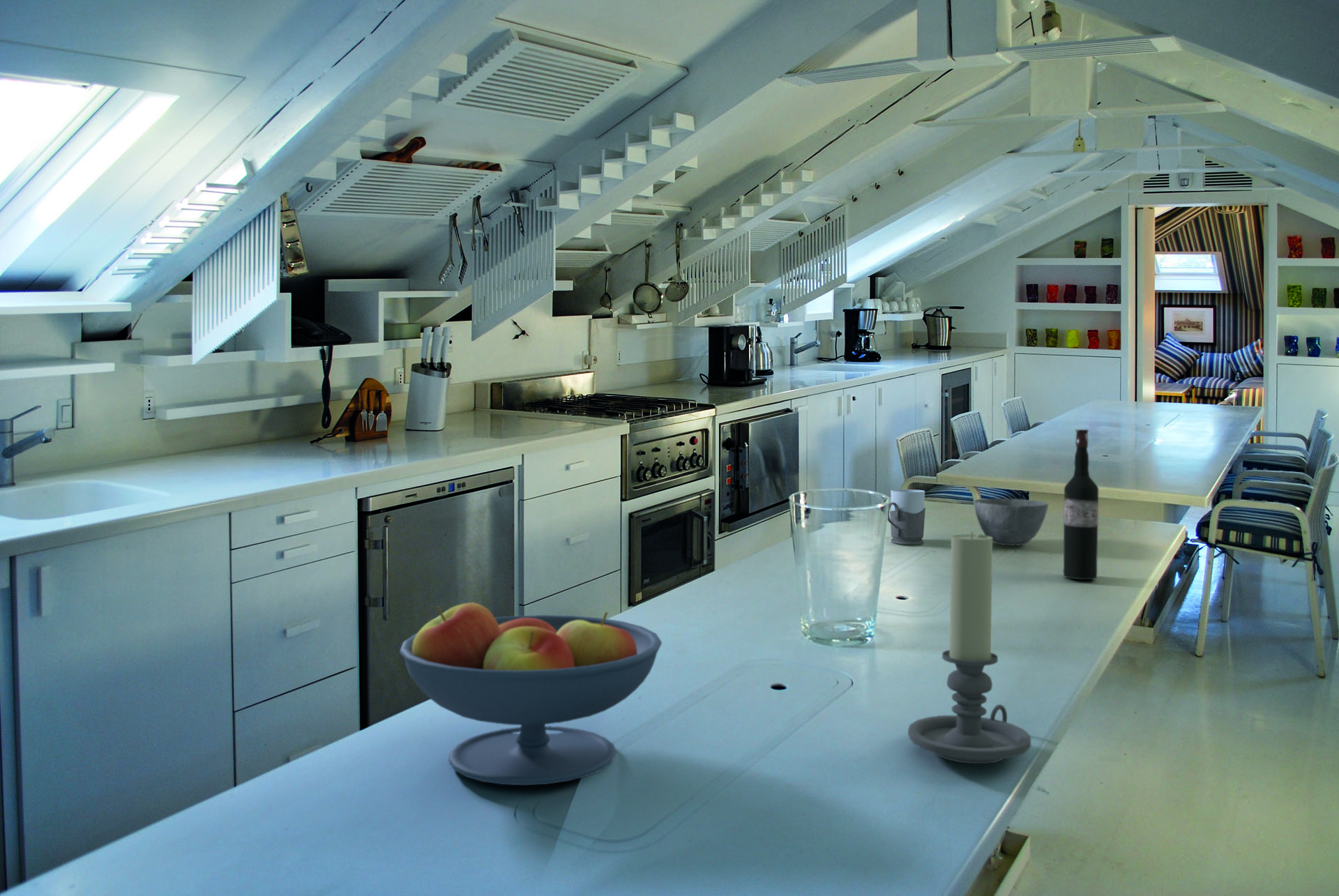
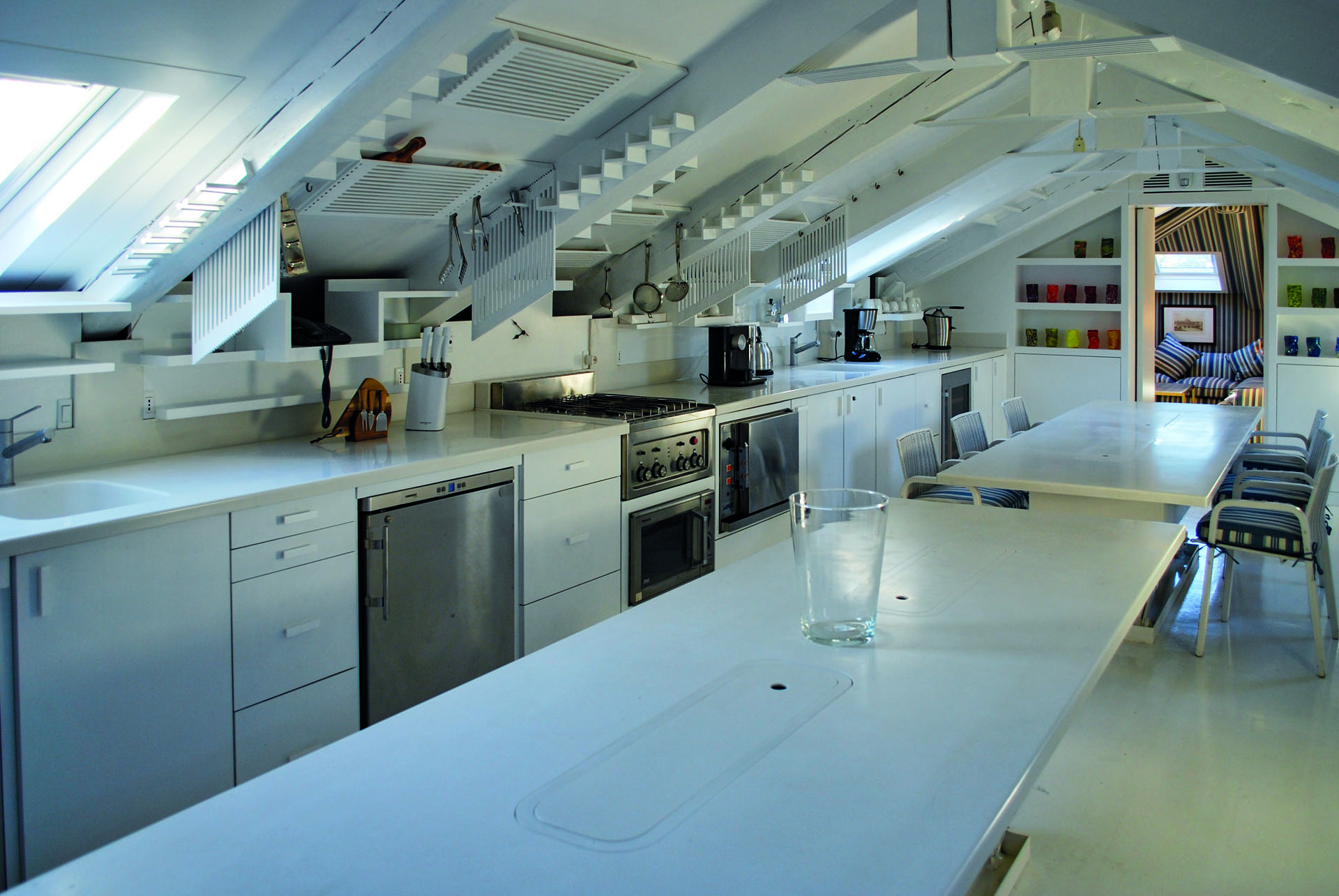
- wine bottle [1063,429,1099,580]
- fruit bowl [399,602,663,786]
- bowl [973,498,1049,546]
- mug [887,489,926,545]
- candle holder [907,531,1031,764]
